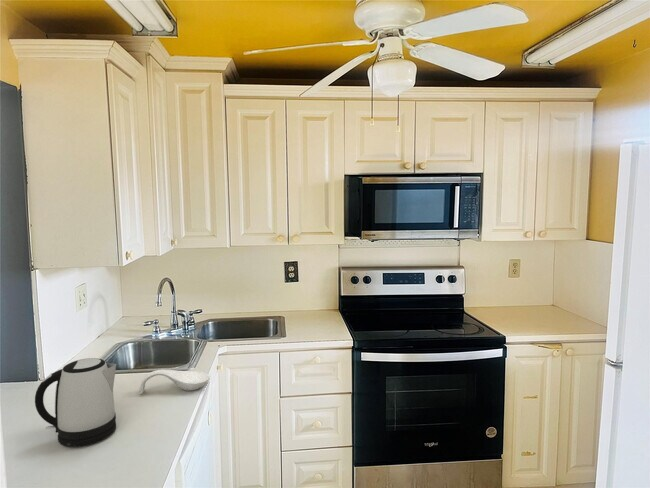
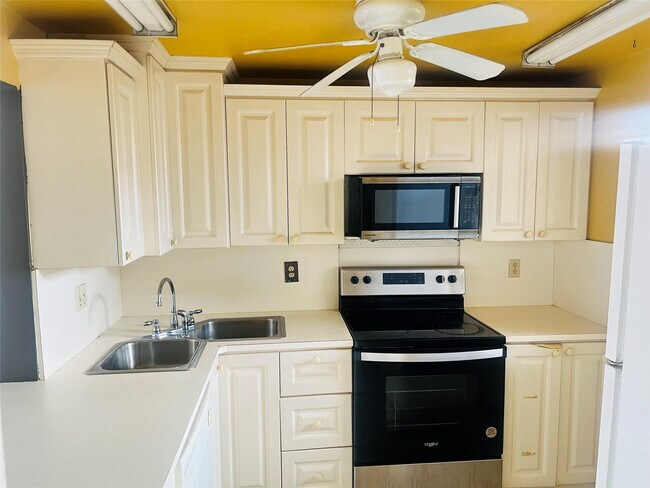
- kettle [34,357,117,448]
- spoon rest [138,369,210,395]
